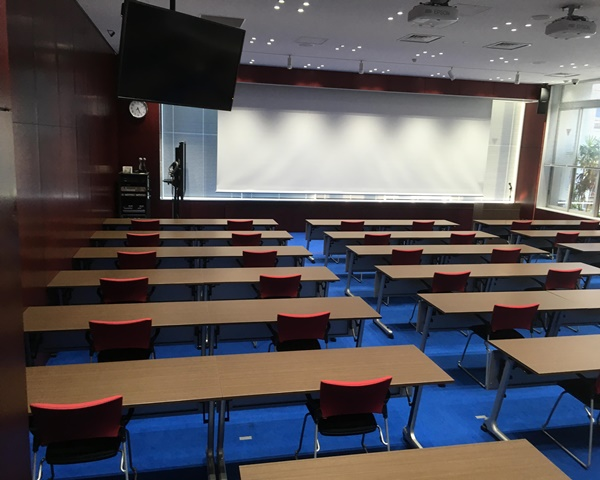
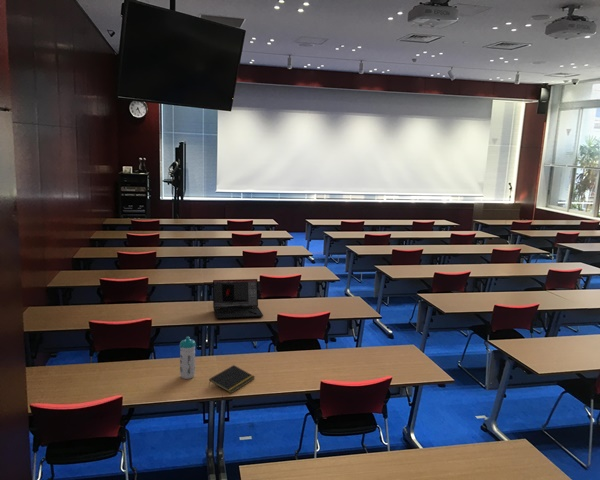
+ water bottle [179,336,197,380]
+ laptop [212,278,264,320]
+ notepad [208,364,256,394]
